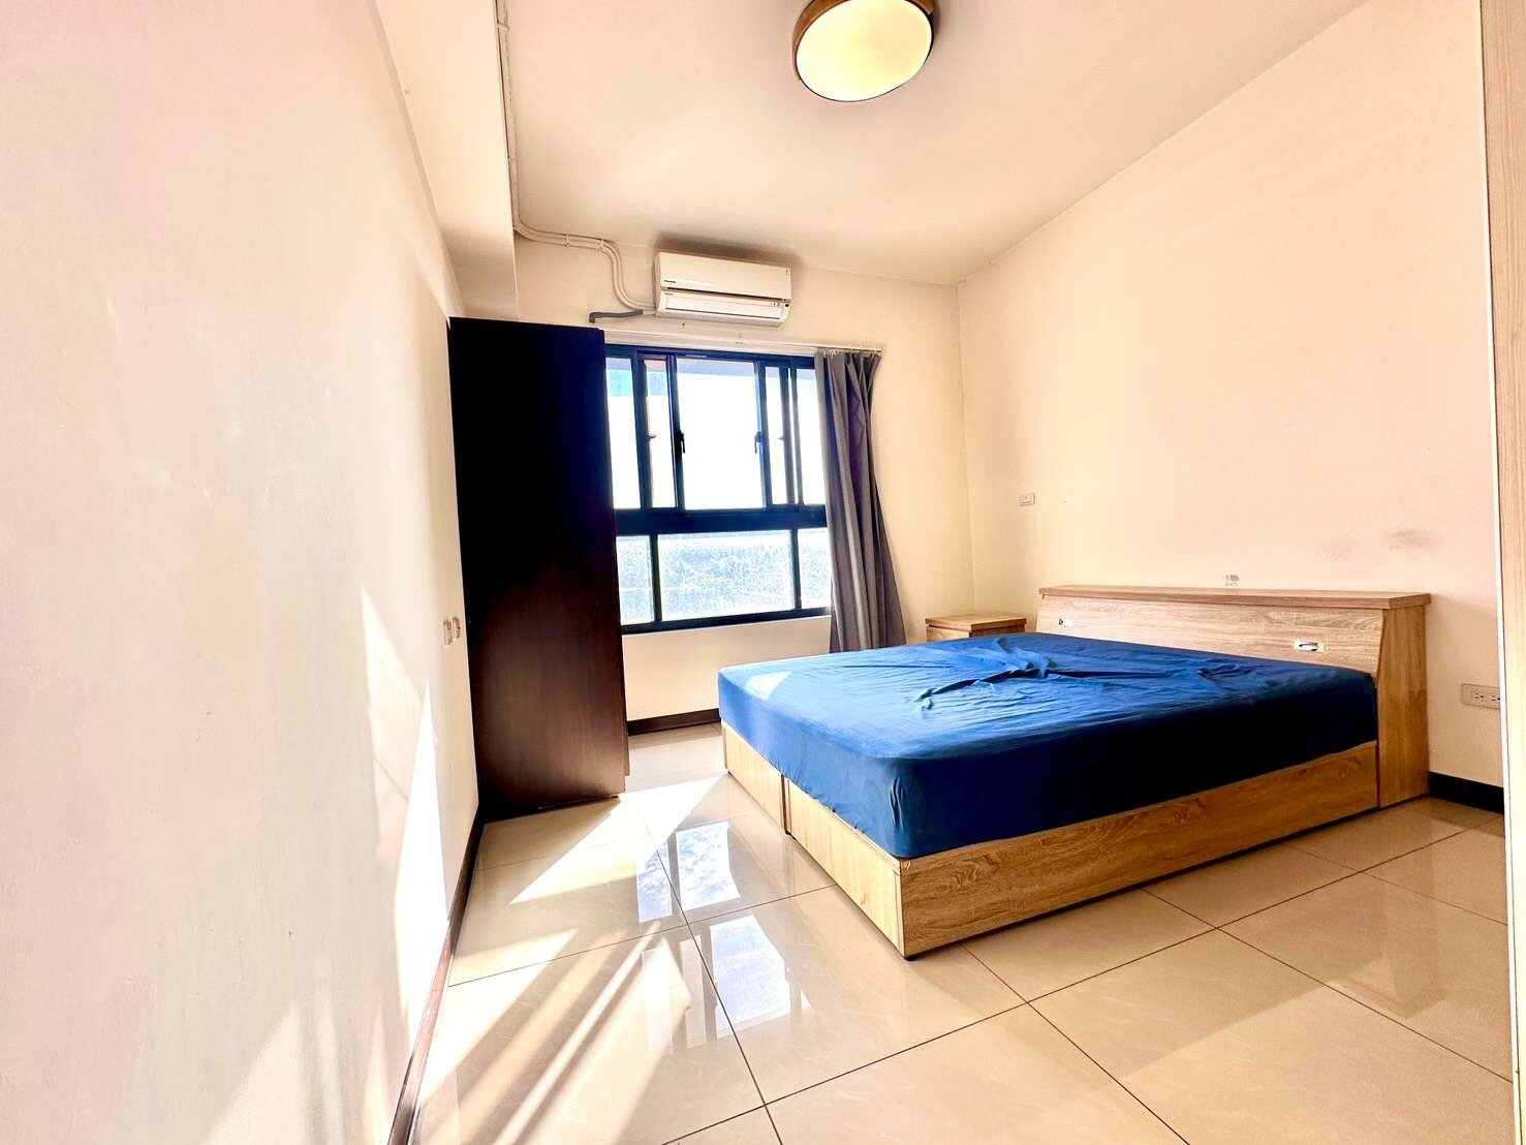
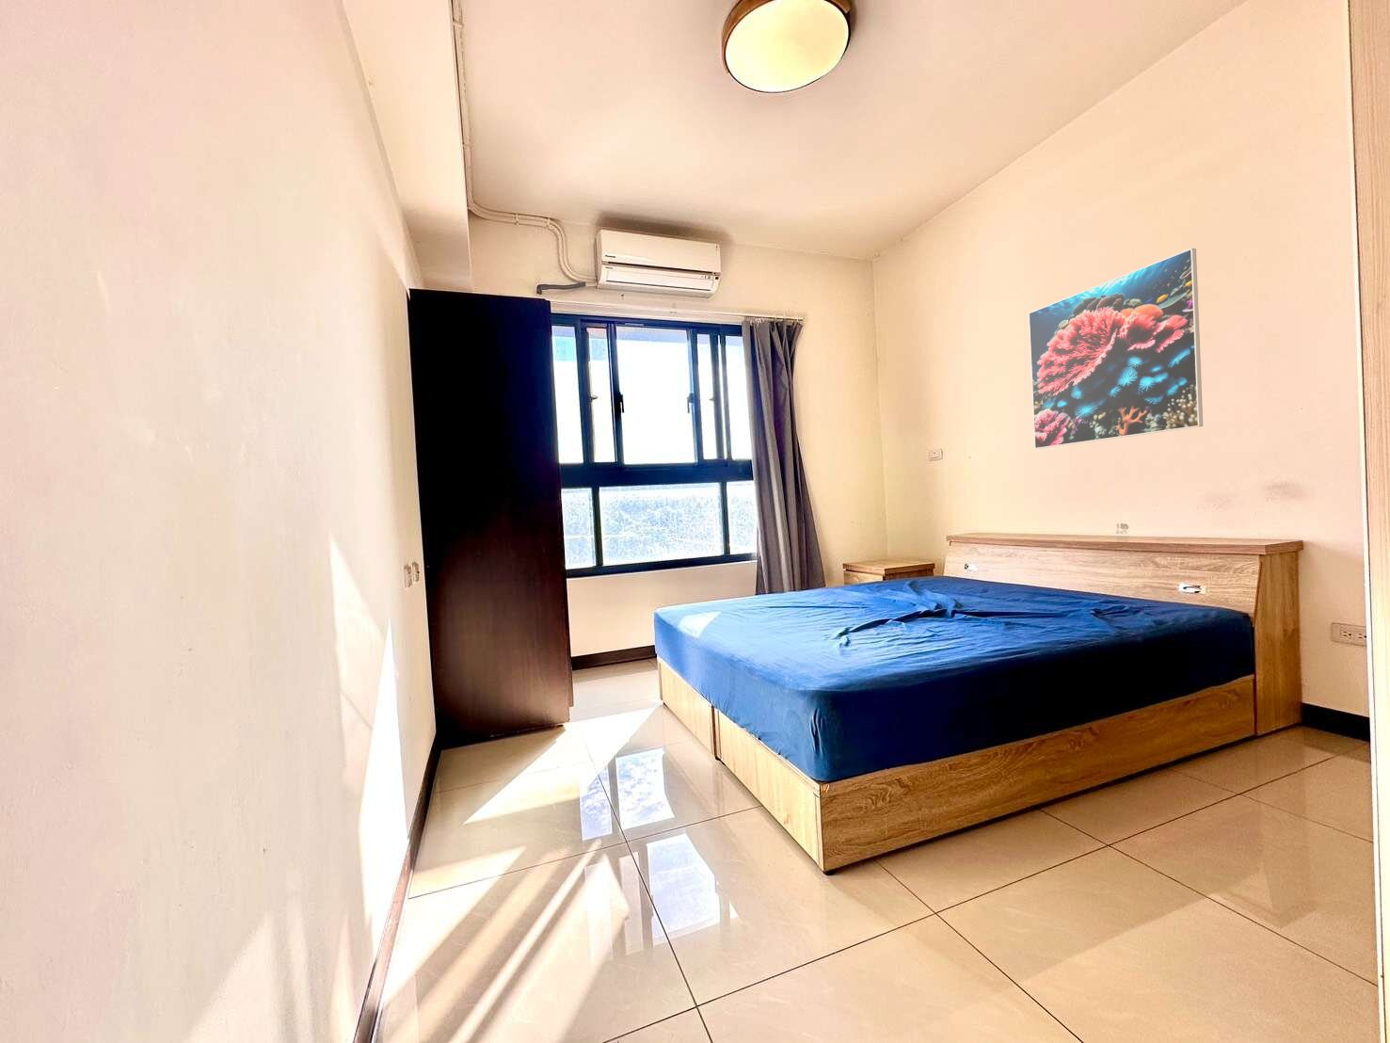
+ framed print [1027,248,1204,450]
